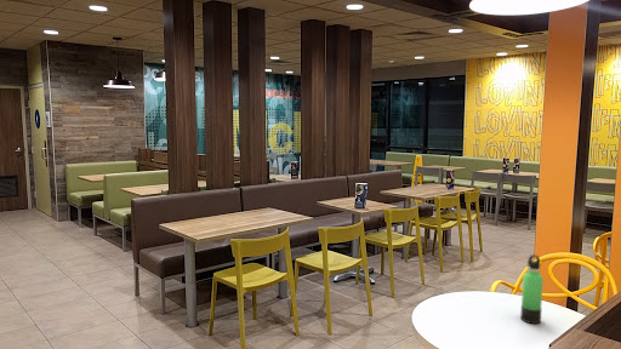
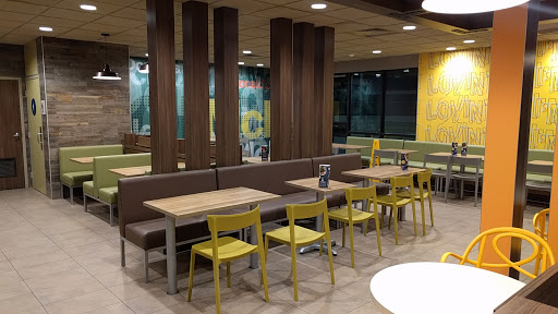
- thermos bottle [519,253,545,325]
